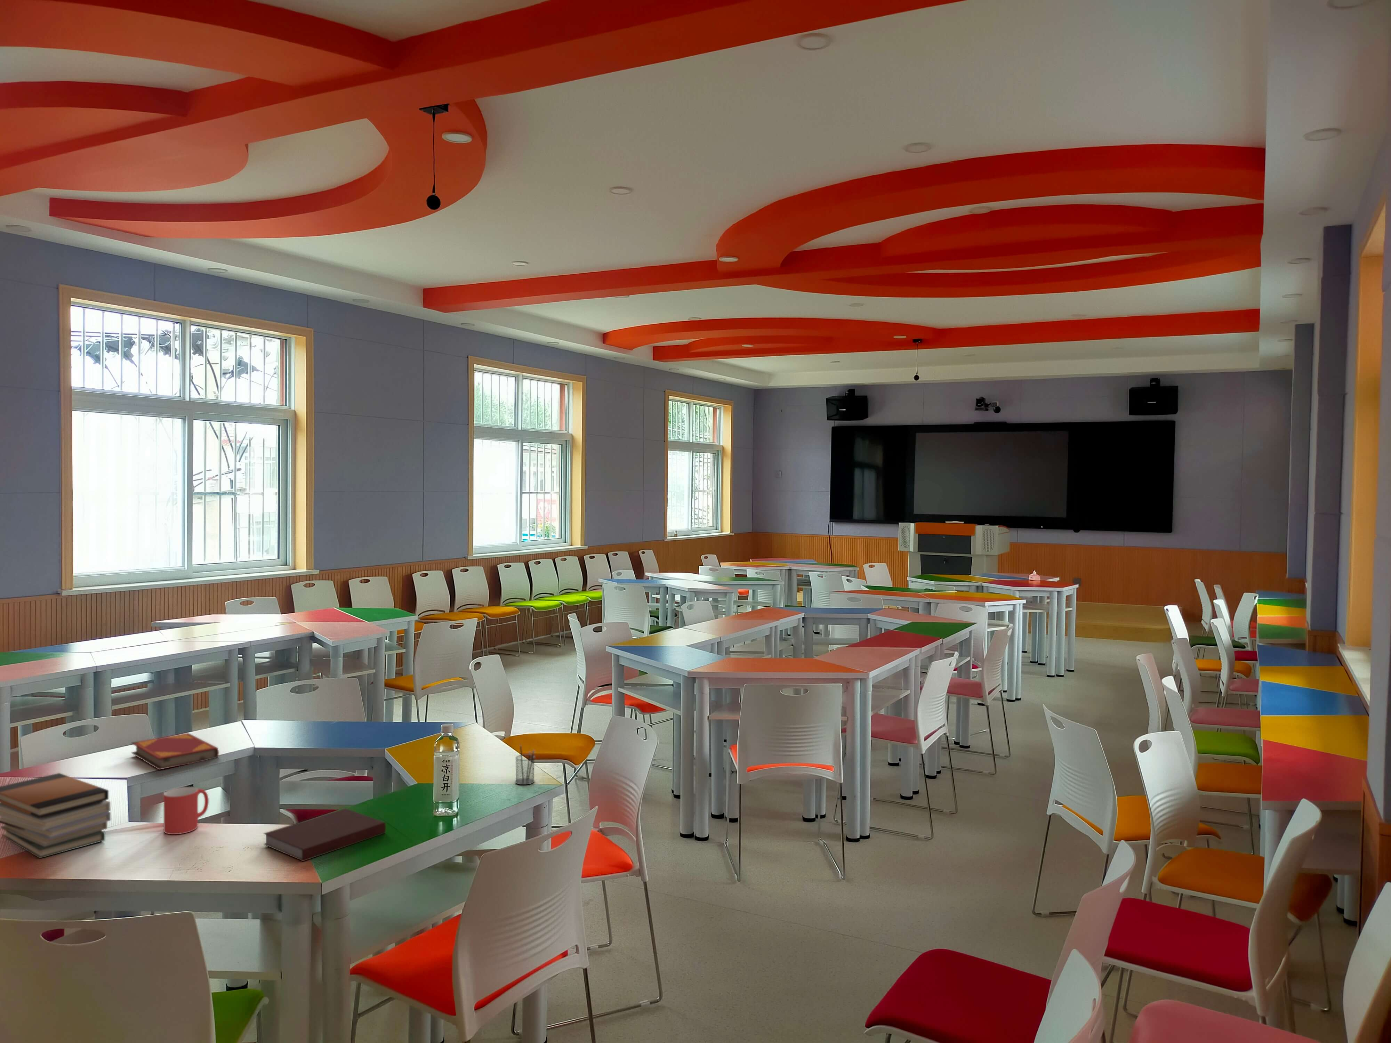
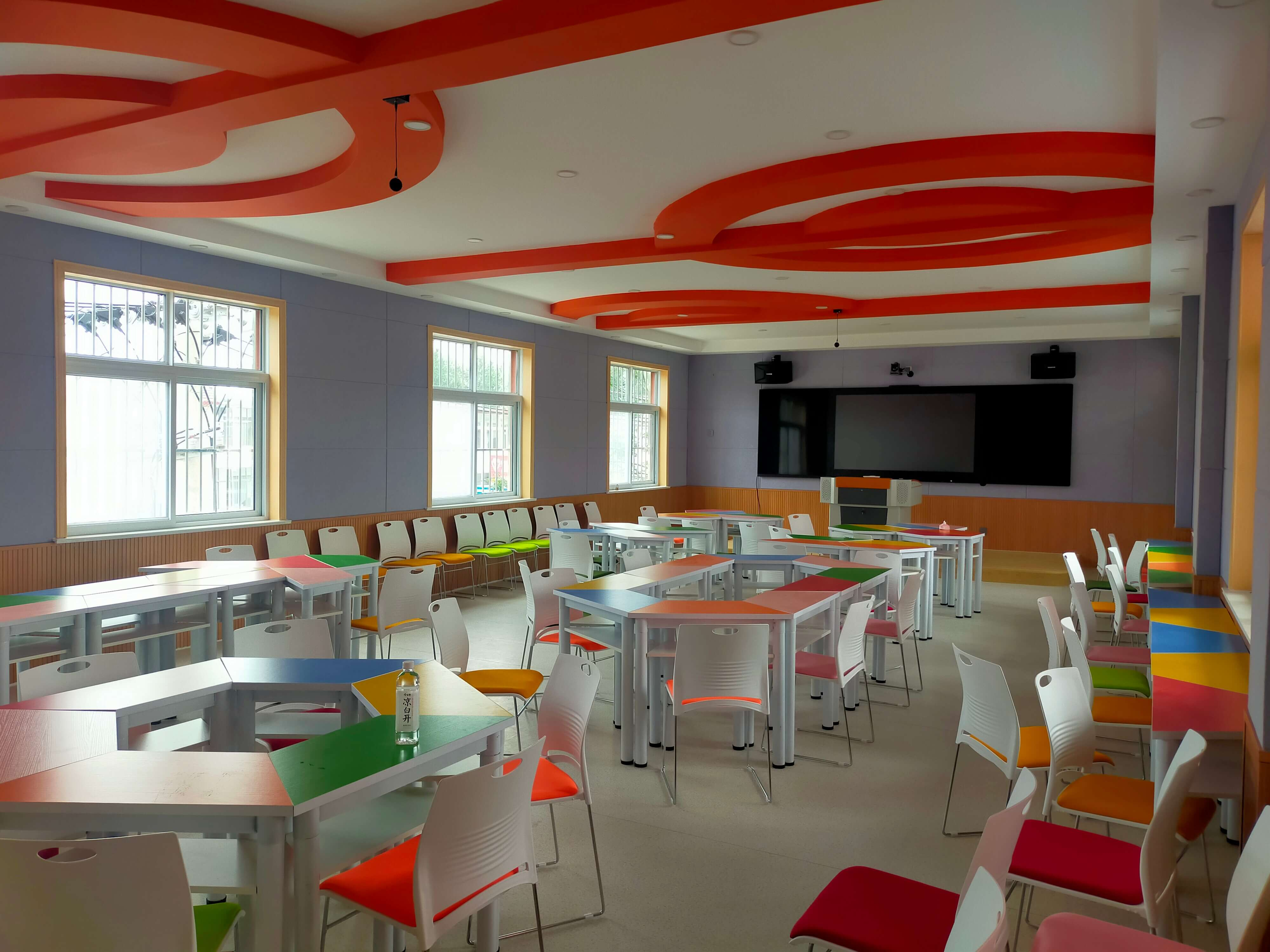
- hardback book [130,733,219,770]
- pencil holder [515,744,534,786]
- mug [163,787,209,835]
- book stack [0,772,111,859]
- notebook [263,807,386,861]
